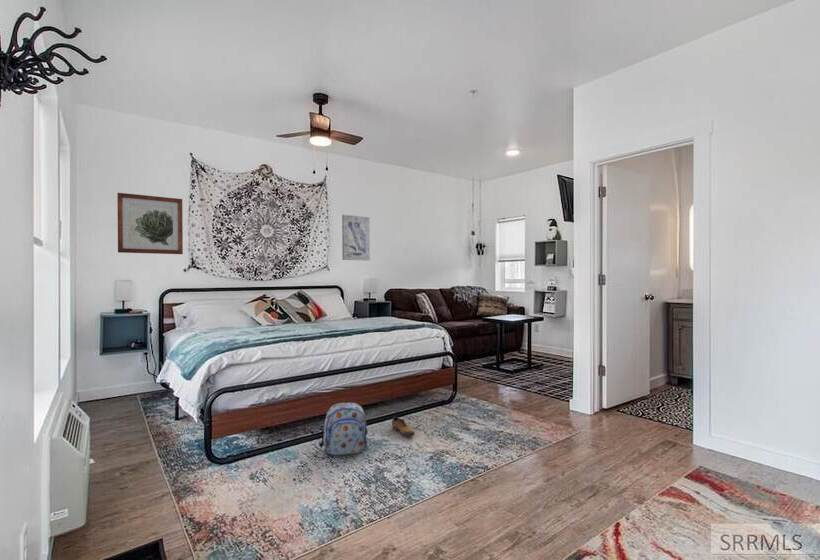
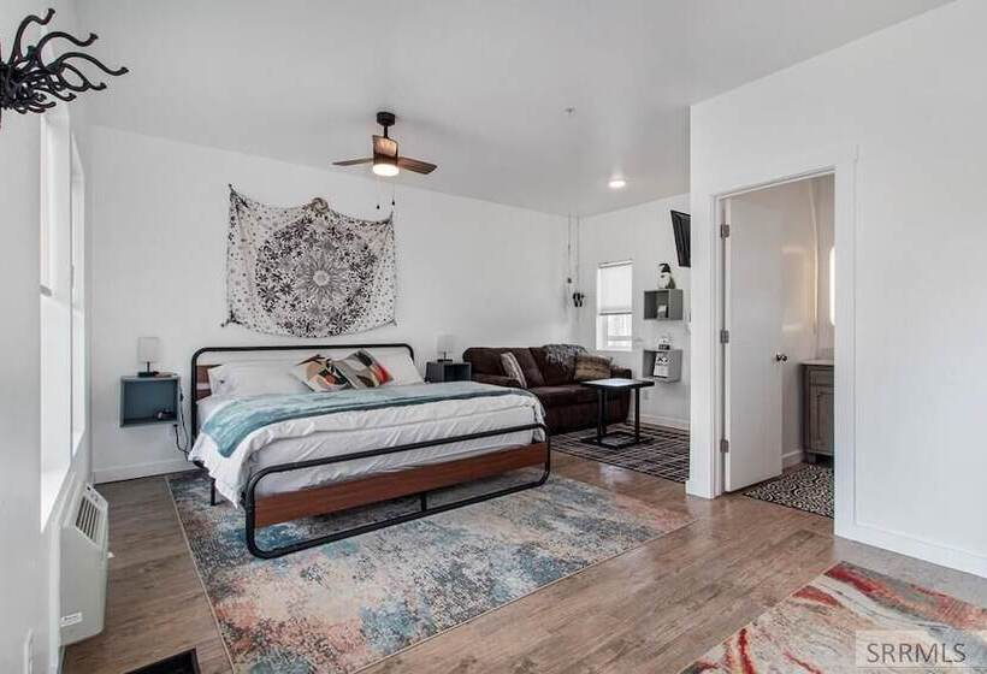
- shoe [391,416,416,437]
- backpack [318,401,369,456]
- wall art [116,192,184,255]
- wall art [341,214,371,262]
